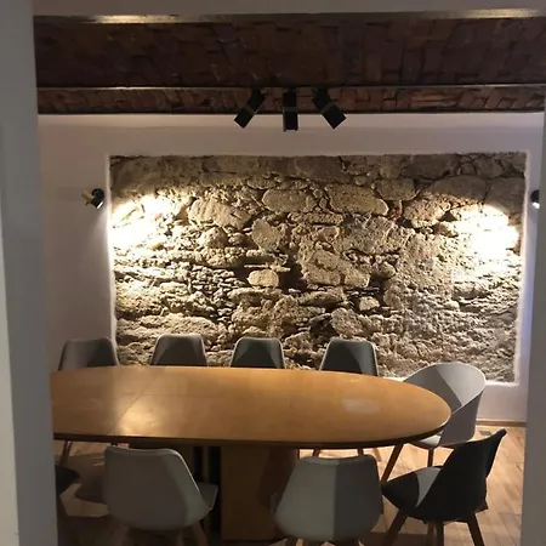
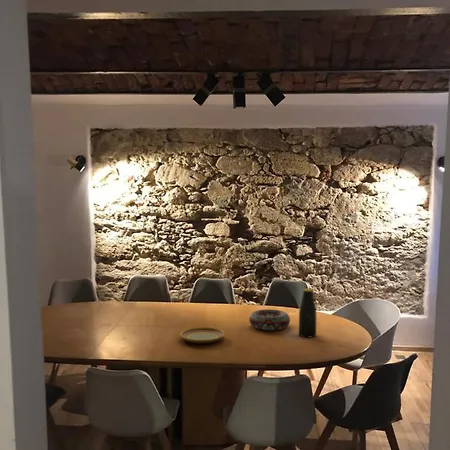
+ plate [179,326,226,344]
+ decorative bowl [248,308,291,331]
+ bottle [298,288,317,339]
